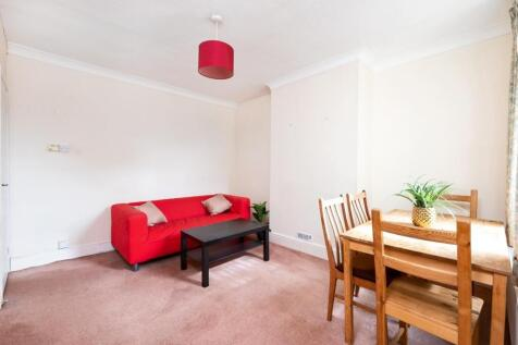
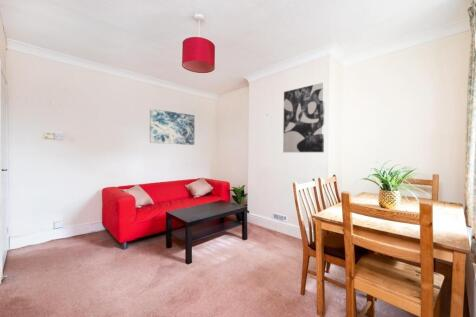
+ wall art [282,81,326,153]
+ wall art [149,108,195,146]
